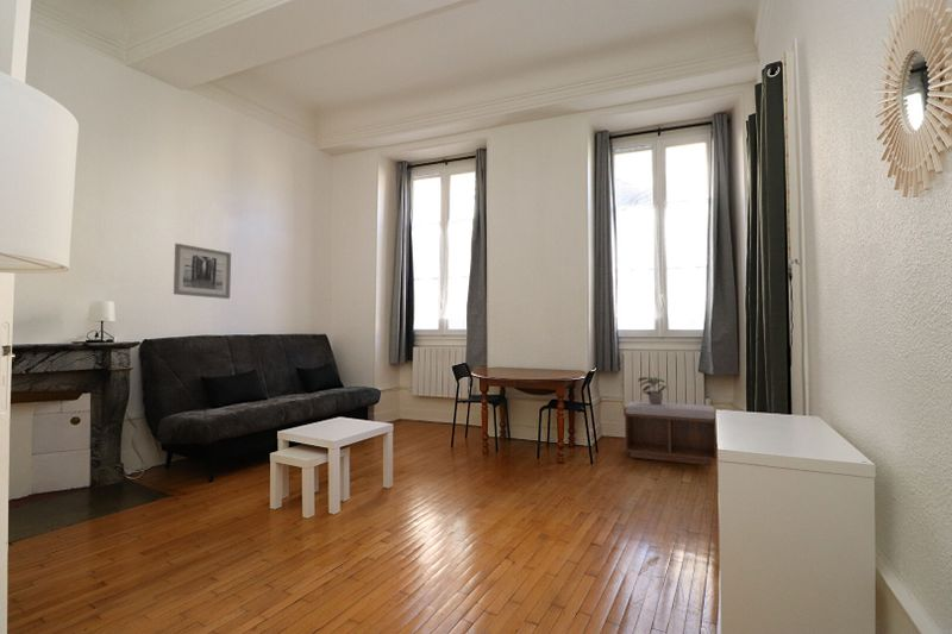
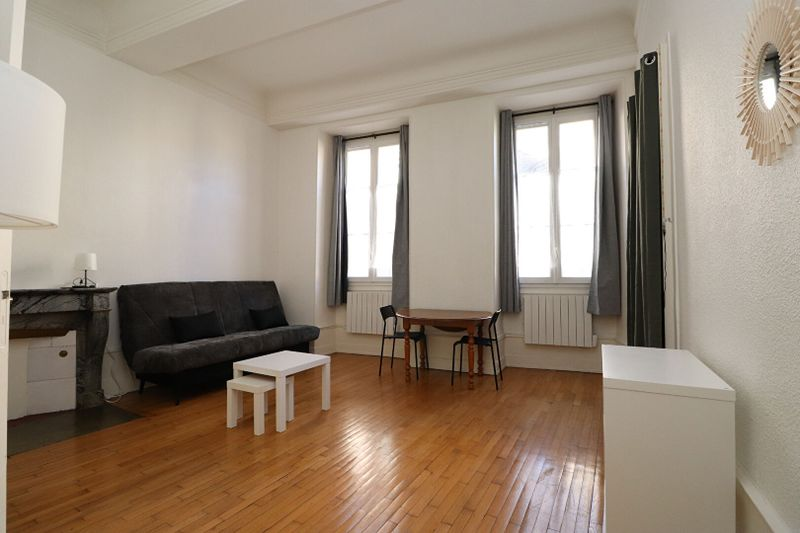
- wall art [173,243,232,300]
- potted plant [637,376,669,404]
- bench [622,401,718,466]
